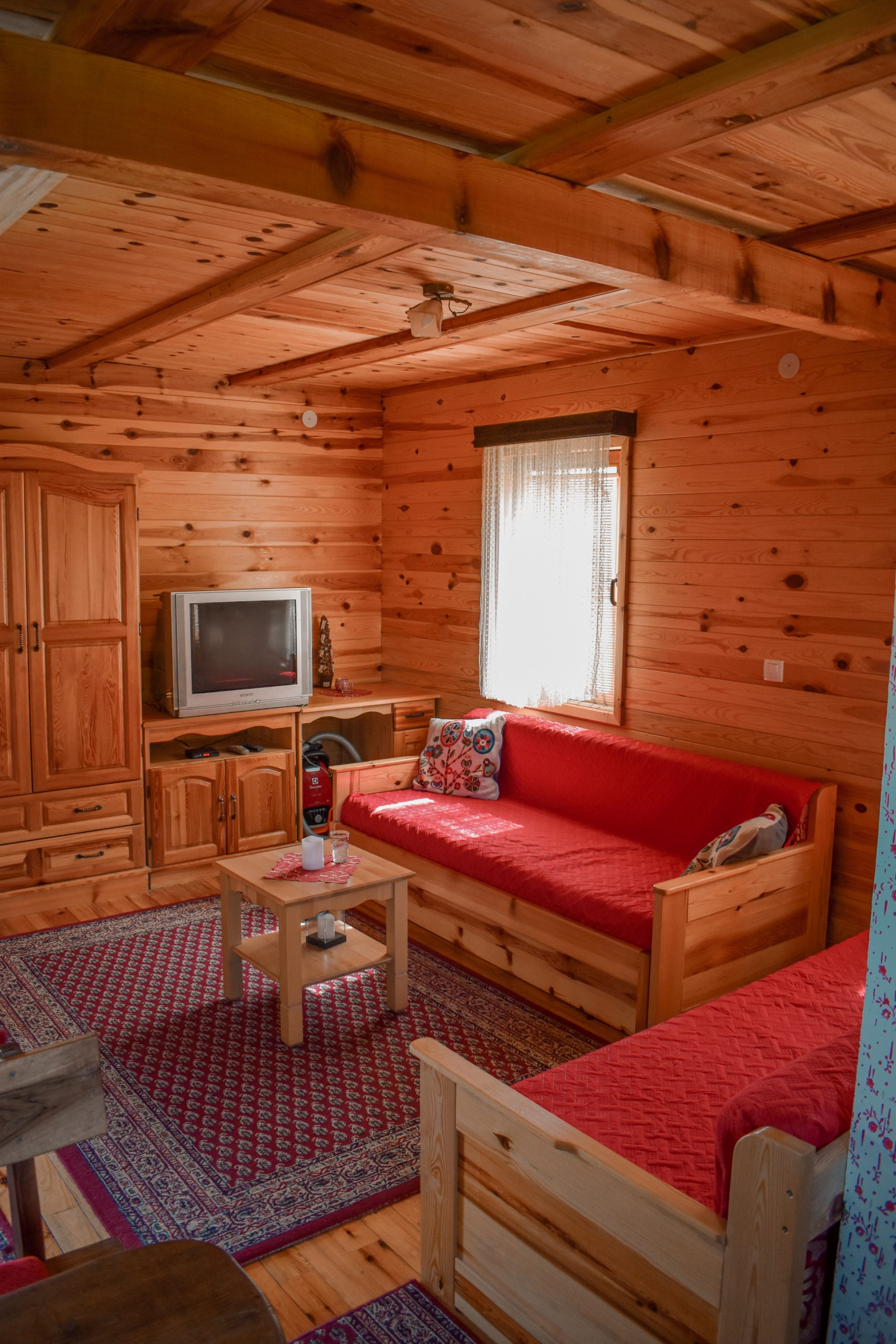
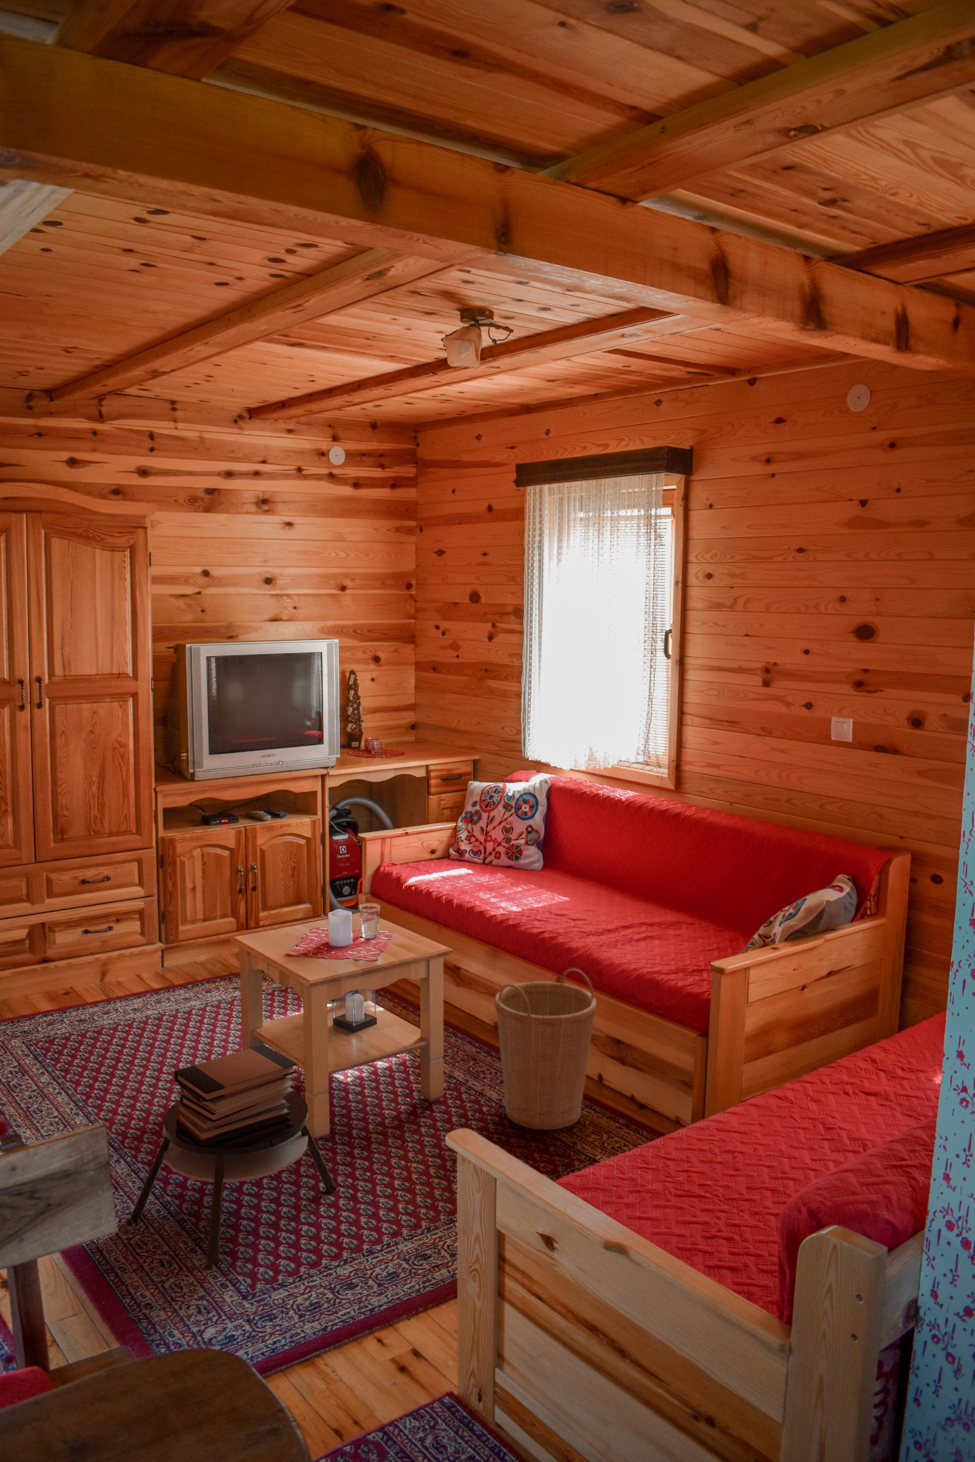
+ basket [495,968,597,1130]
+ book stack [174,1044,297,1141]
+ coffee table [131,1091,337,1264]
